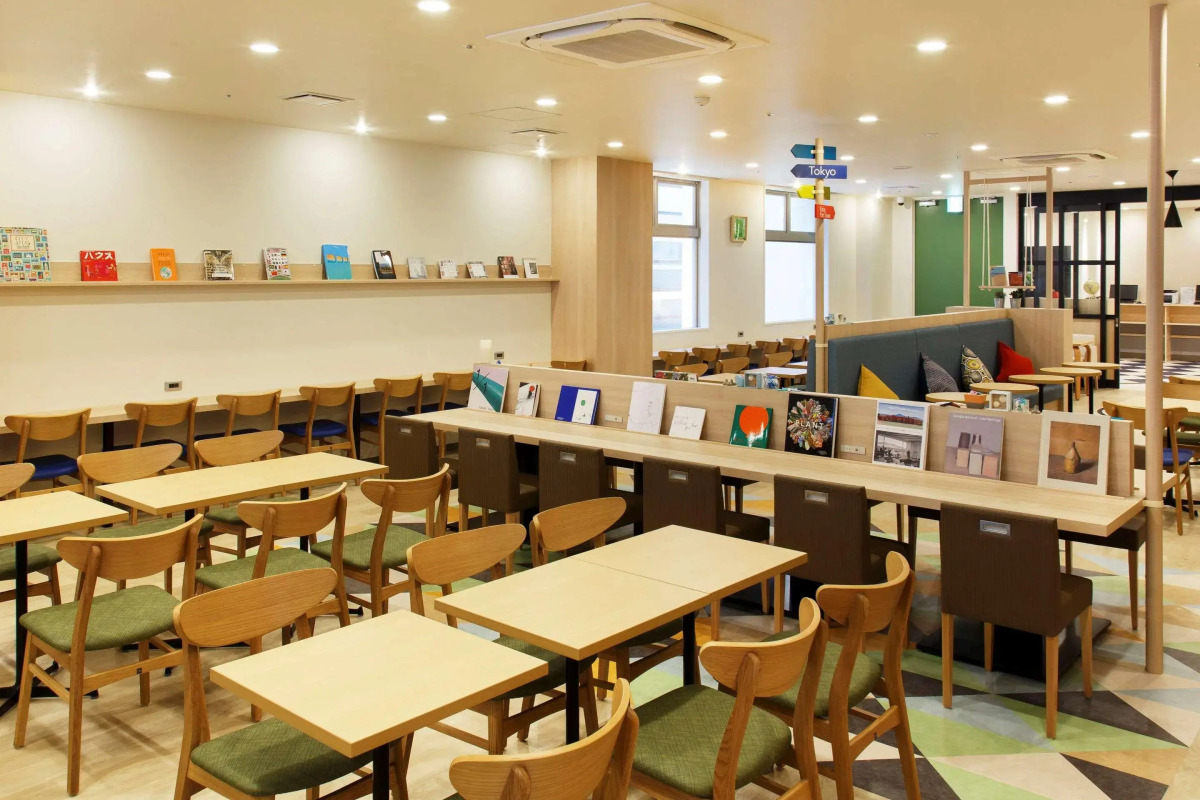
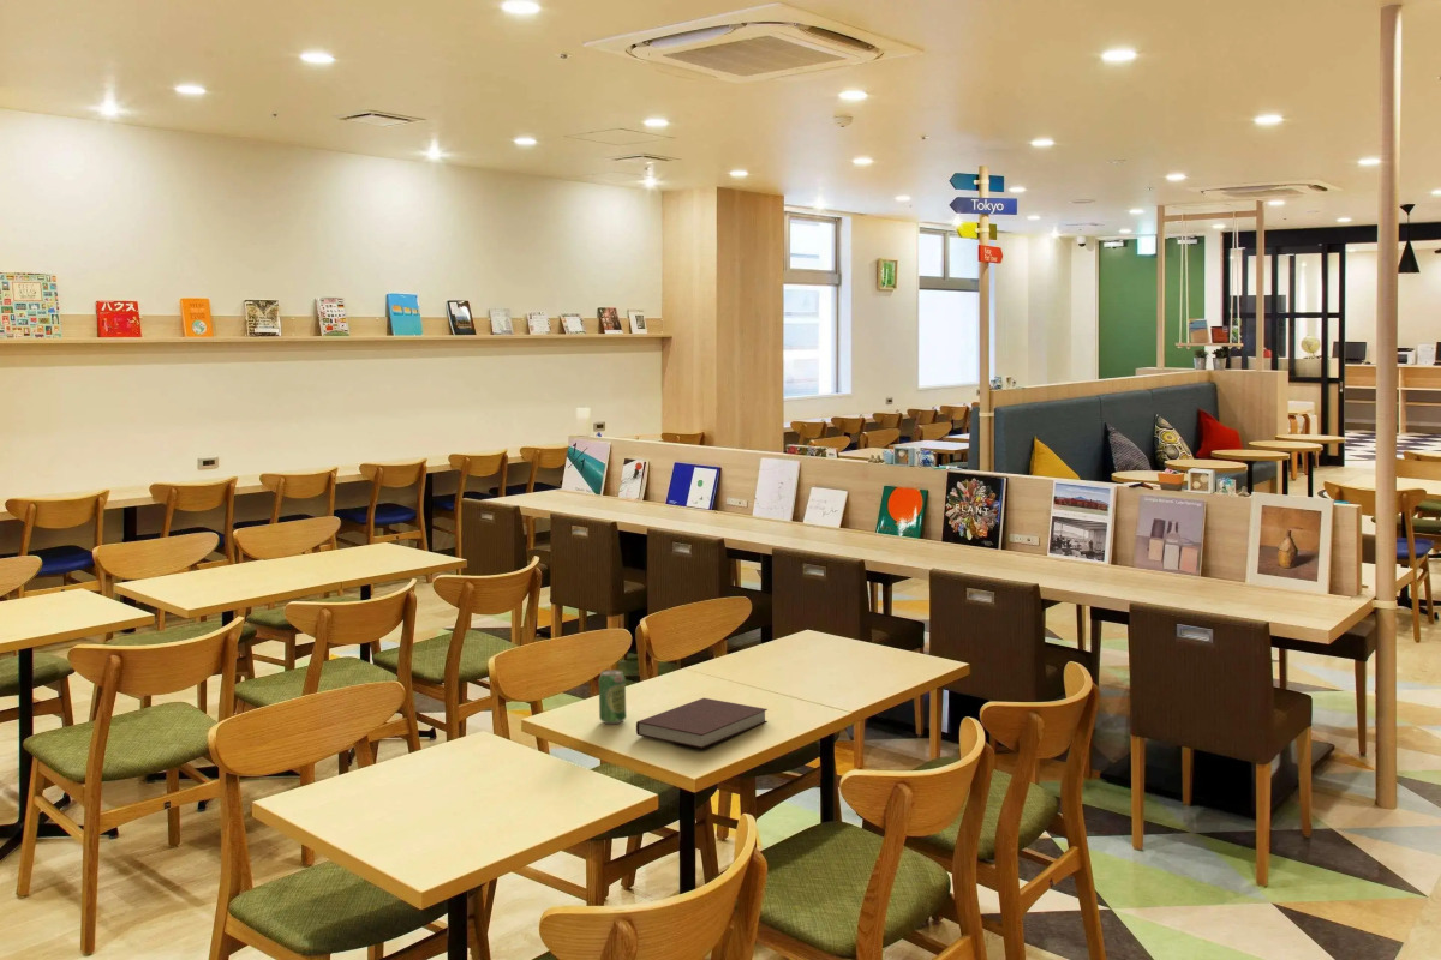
+ beverage can [598,668,627,725]
+ notebook [635,697,769,750]
